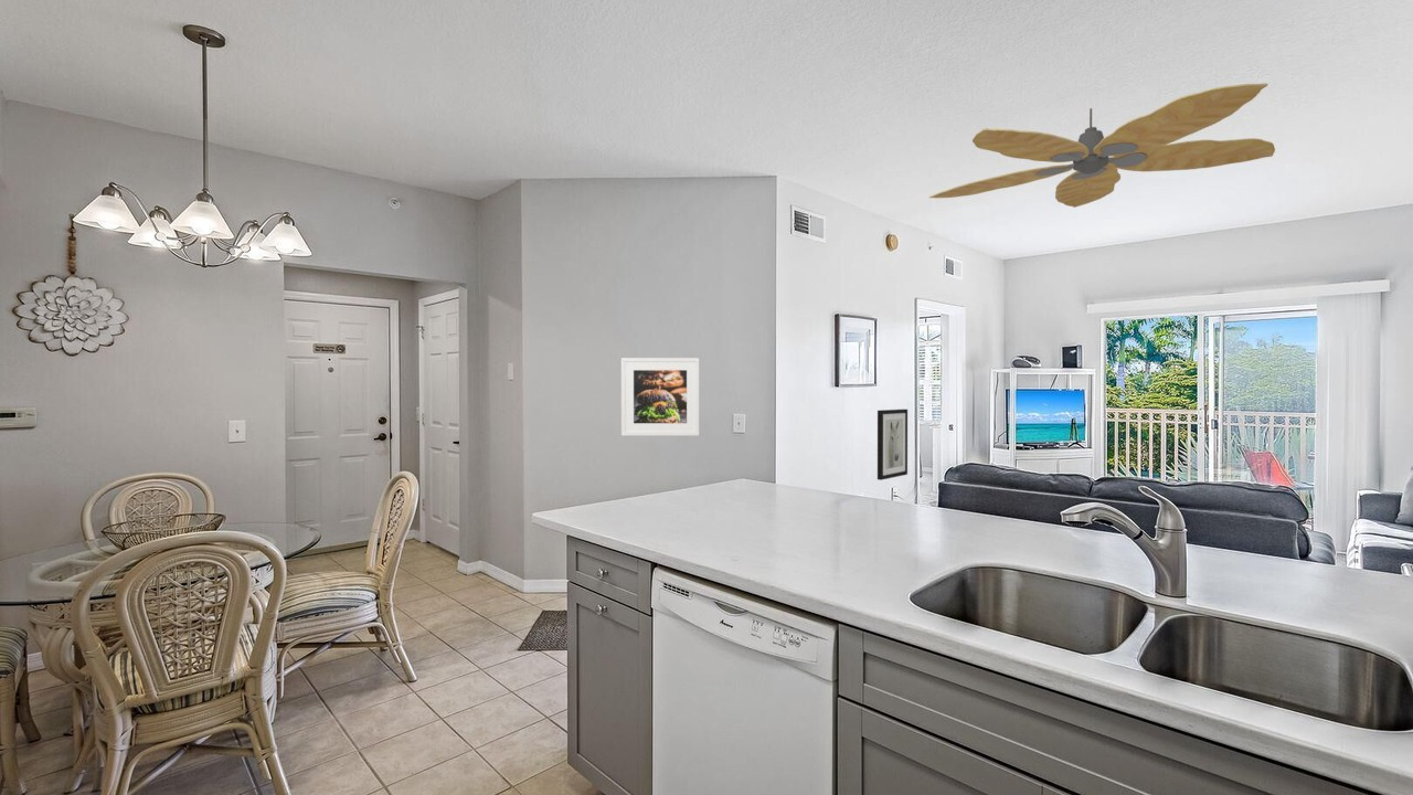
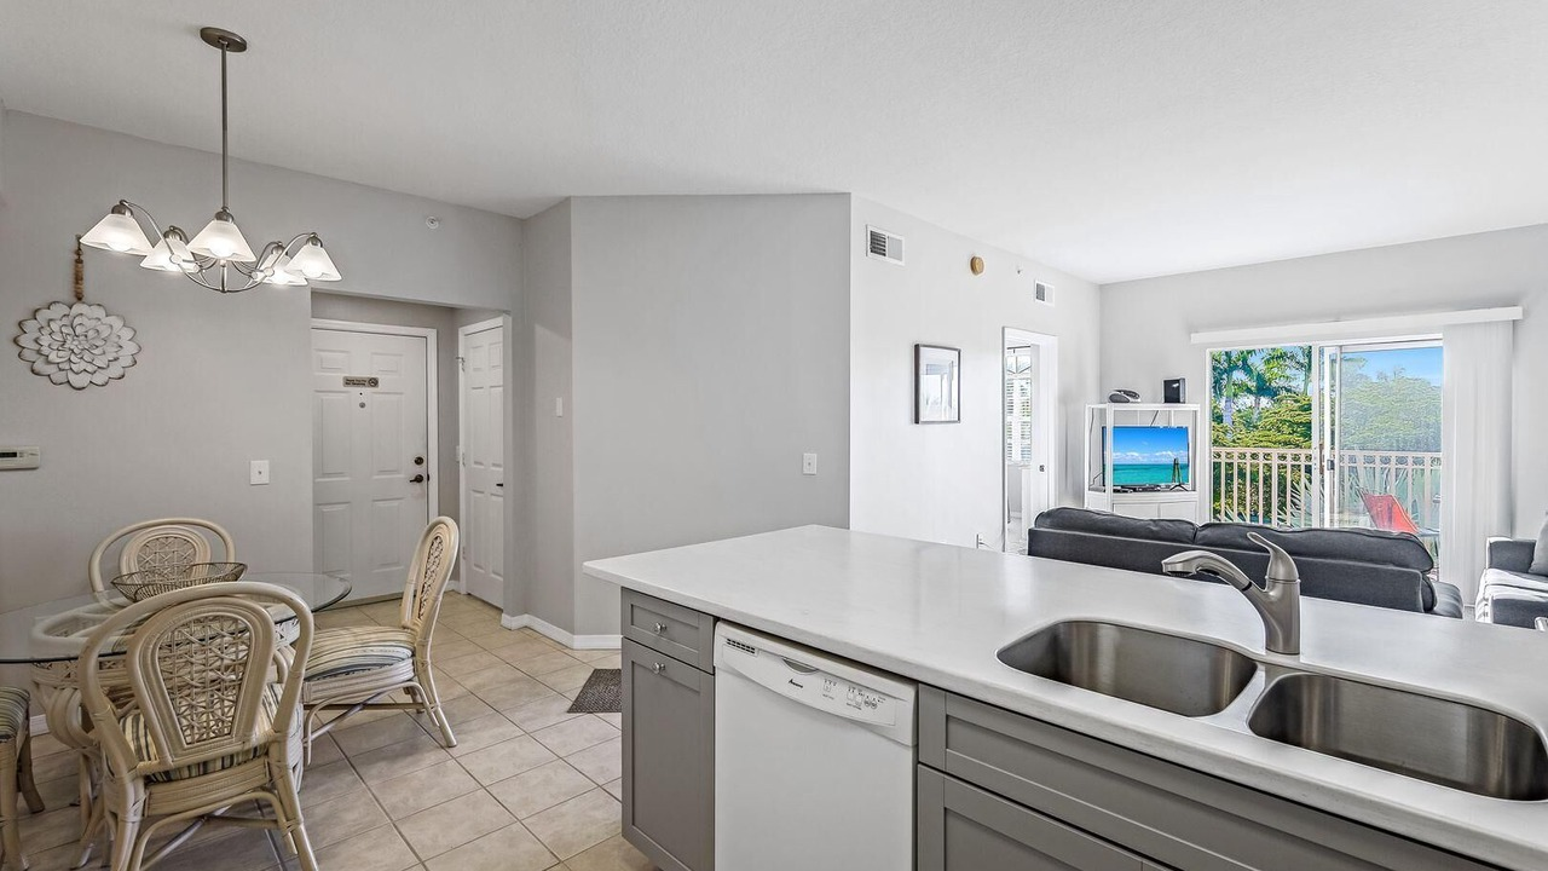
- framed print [620,357,700,437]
- ceiling fan [928,82,1276,209]
- wall art [877,409,909,481]
